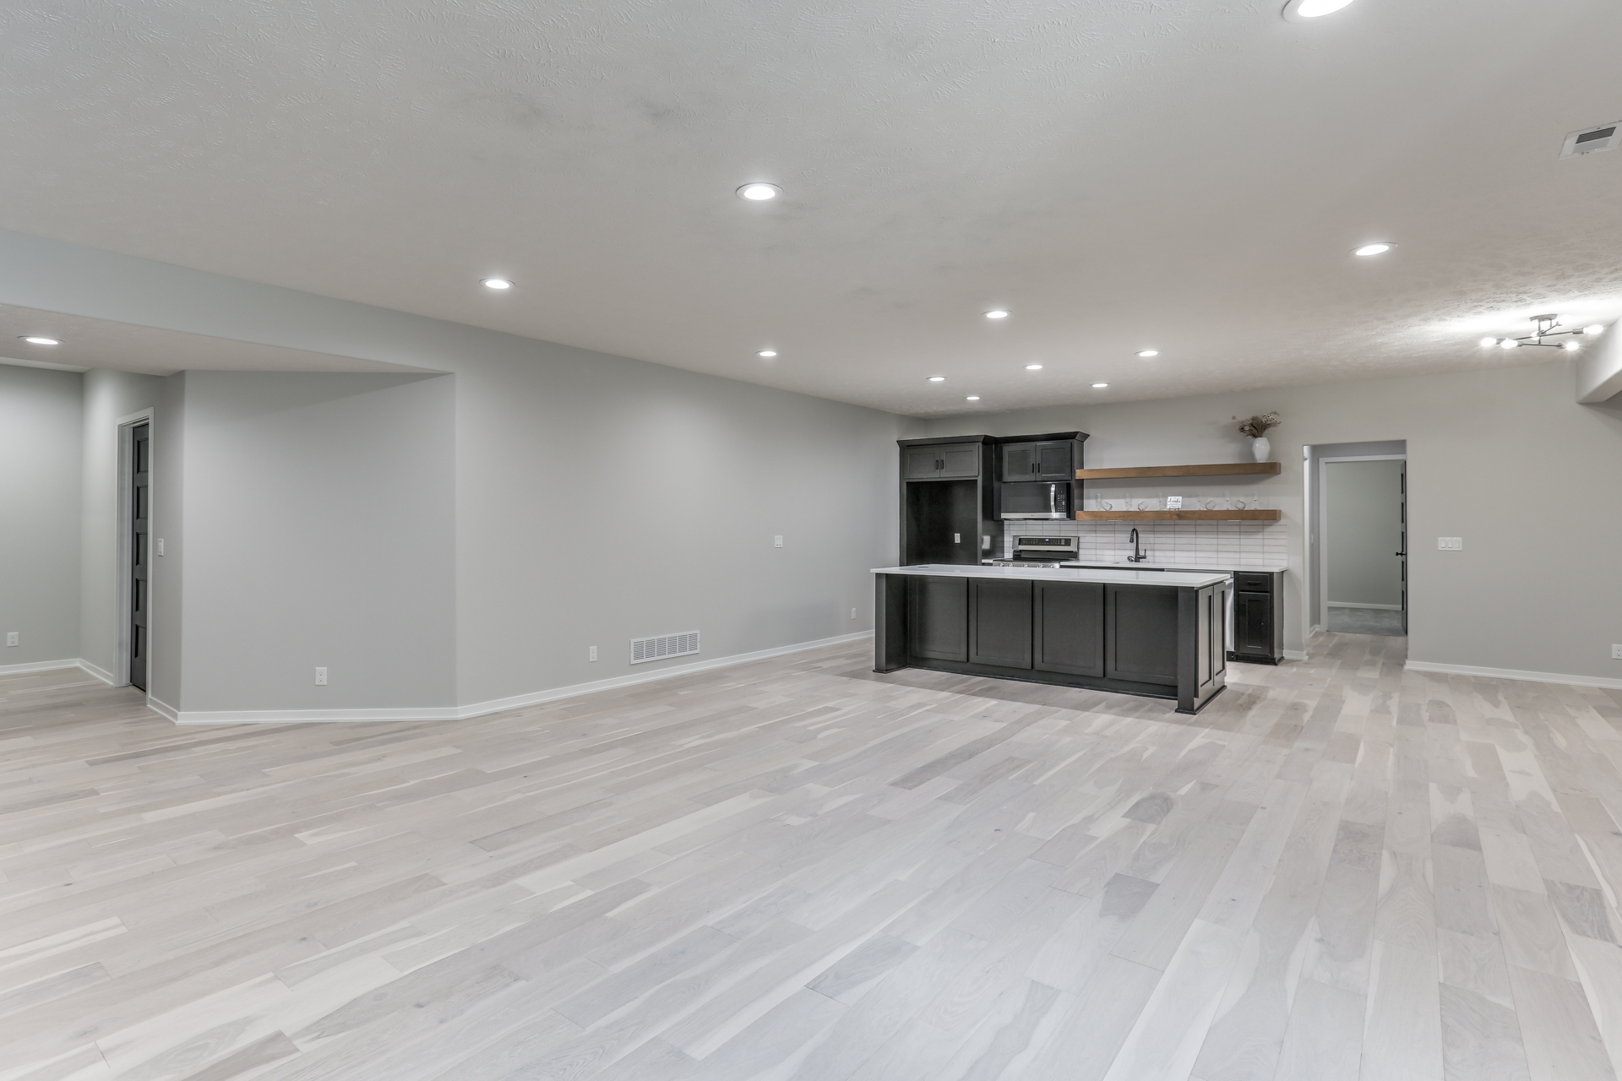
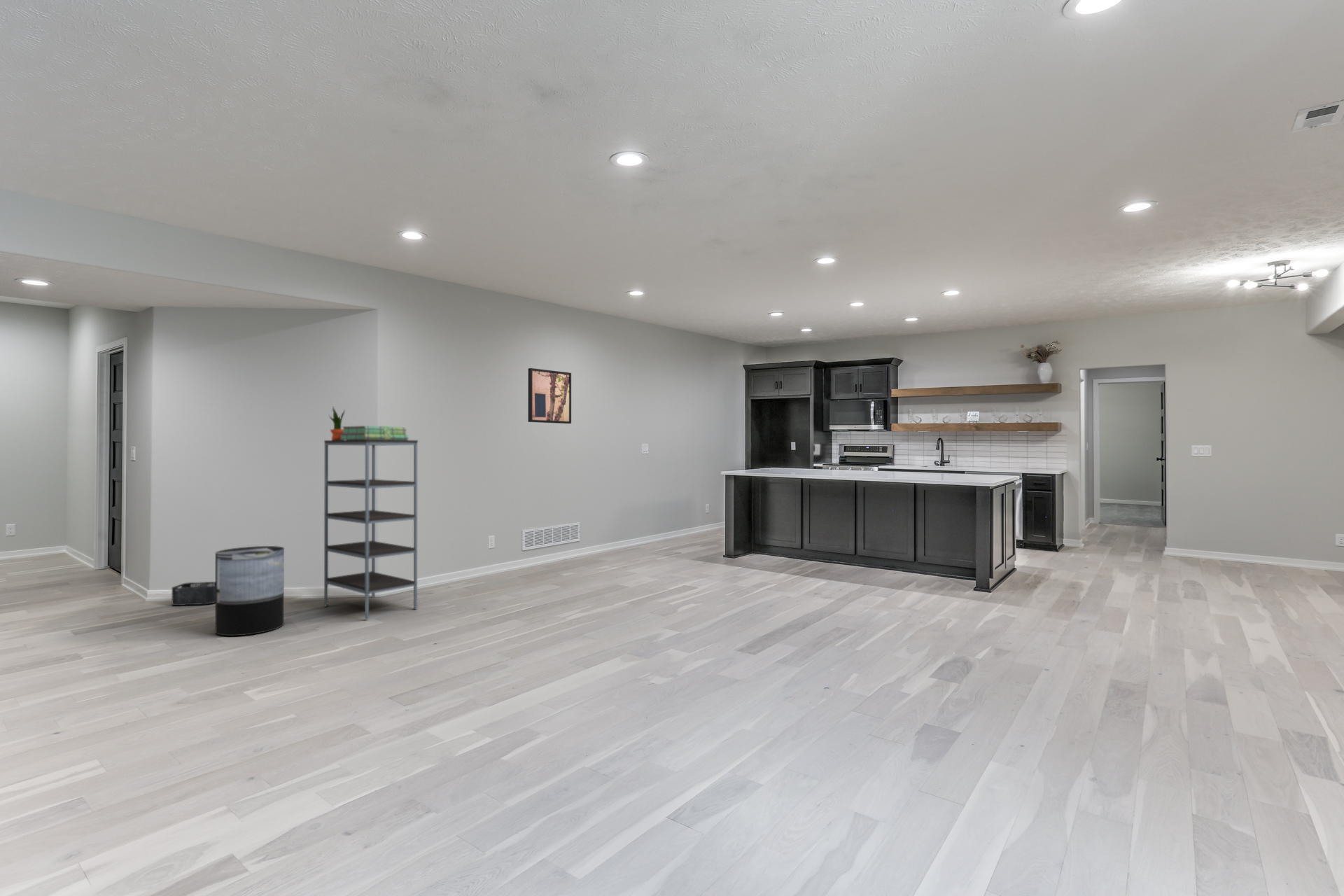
+ trash can [214,545,285,637]
+ potted plant [328,406,346,440]
+ wall art [527,367,572,424]
+ storage bin [171,581,216,606]
+ shelving unit [323,440,419,620]
+ stack of books [340,425,409,440]
